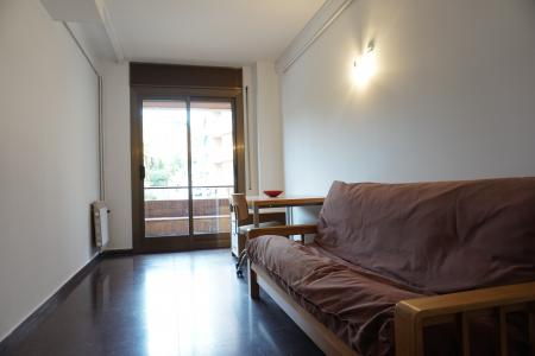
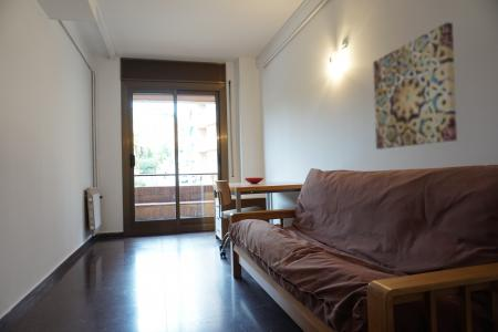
+ wall art [372,21,458,151]
